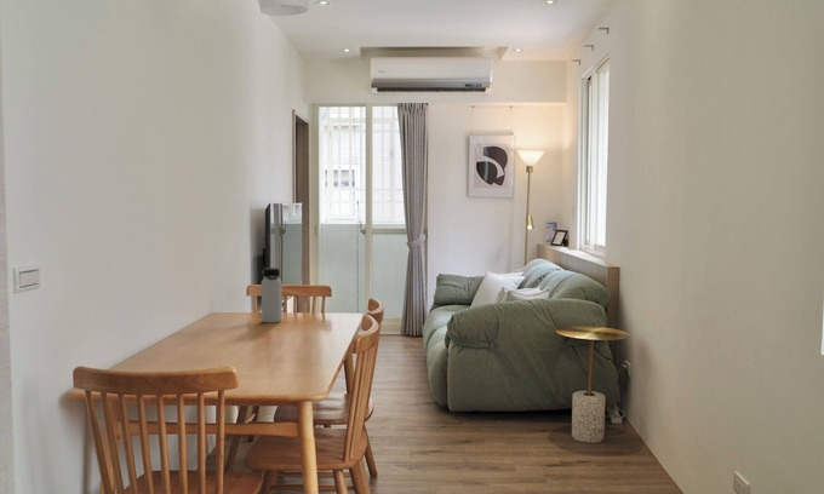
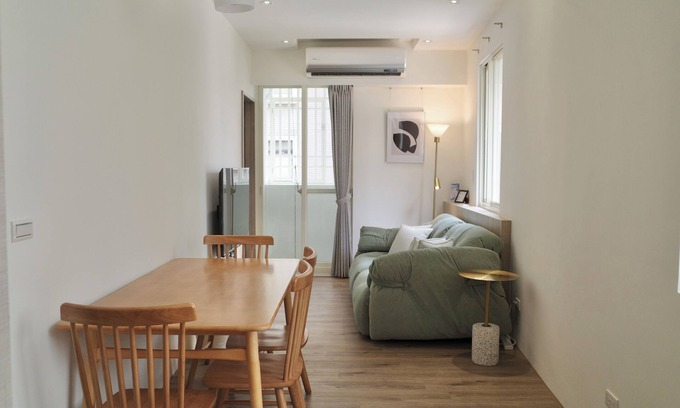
- water bottle [261,266,284,323]
